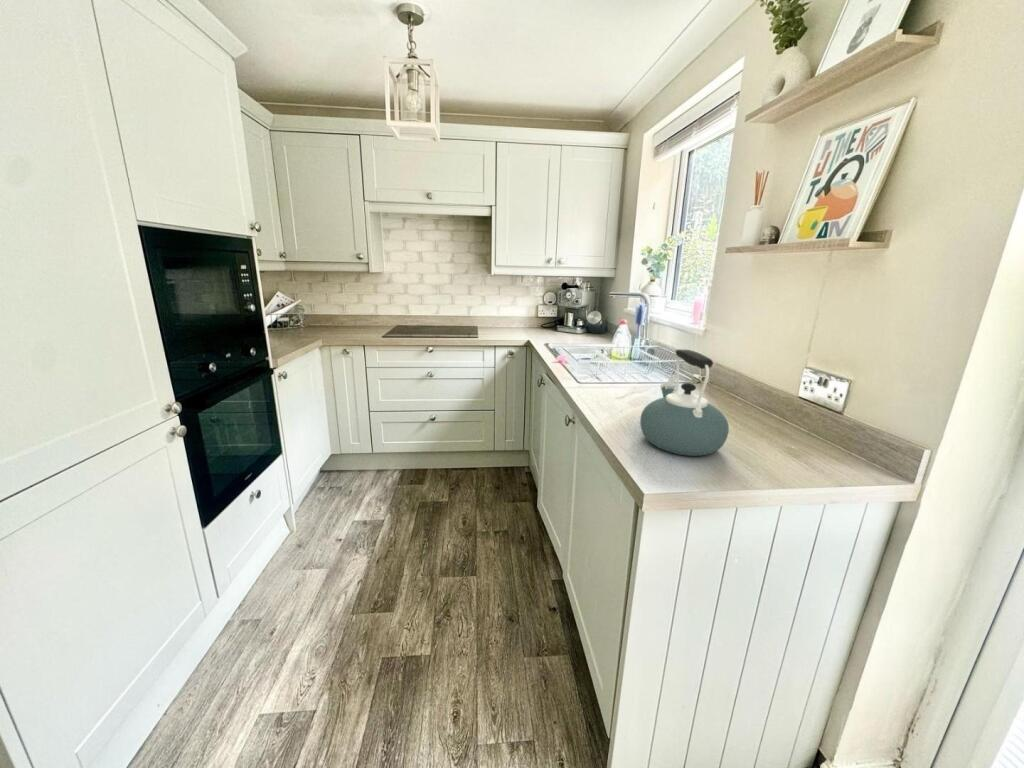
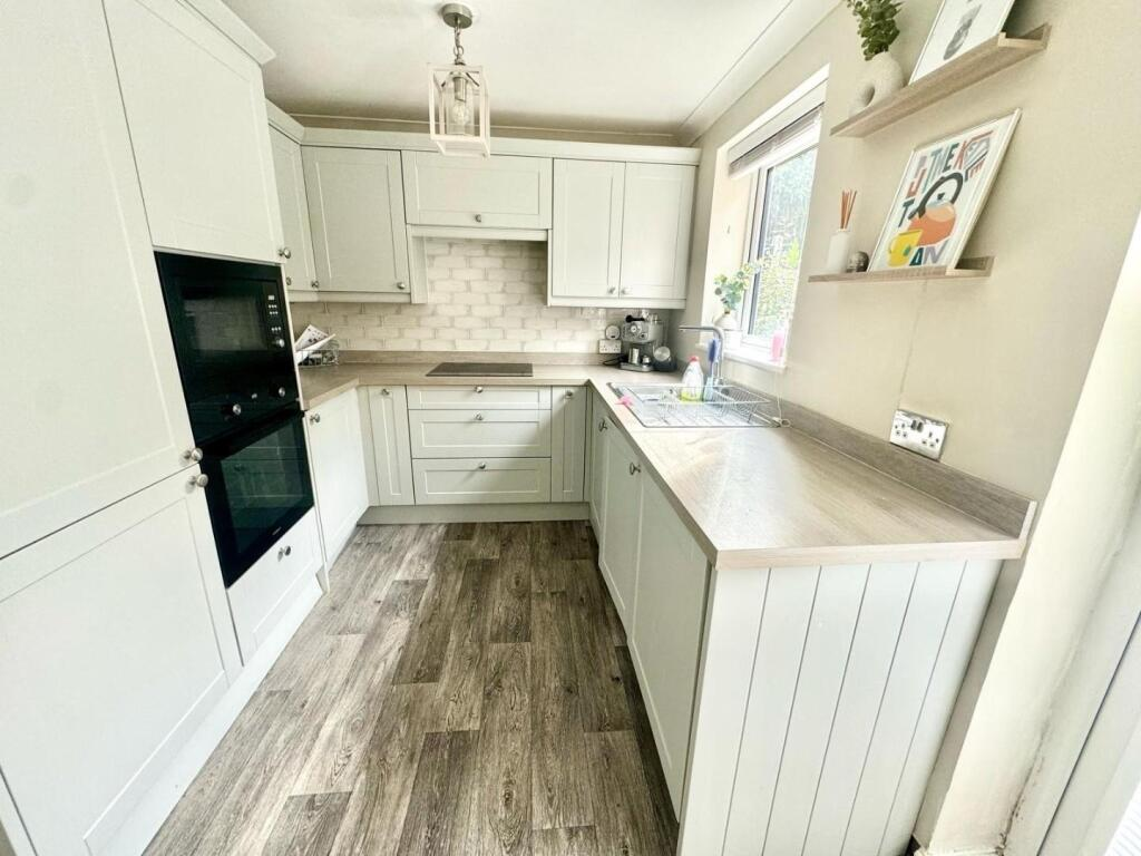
- kettle [639,349,730,457]
